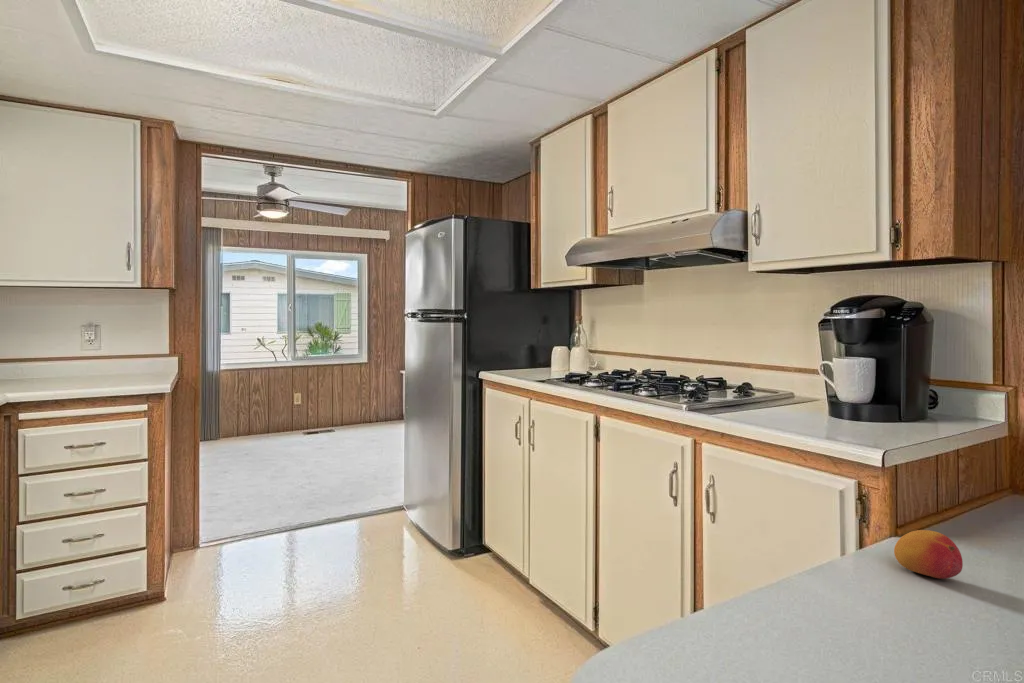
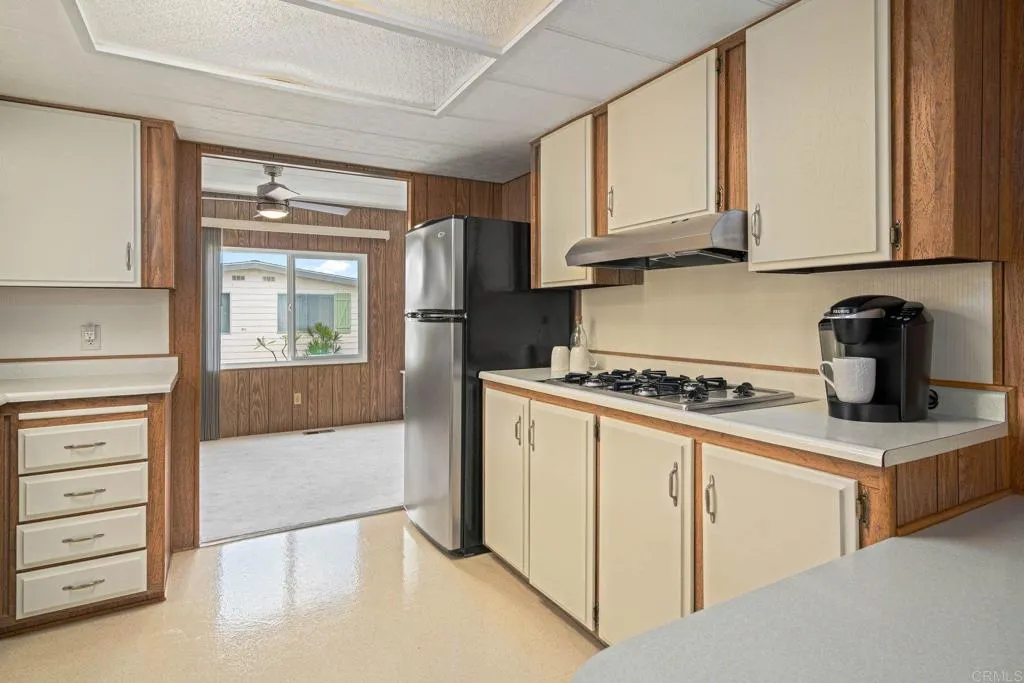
- fruit [893,529,964,580]
